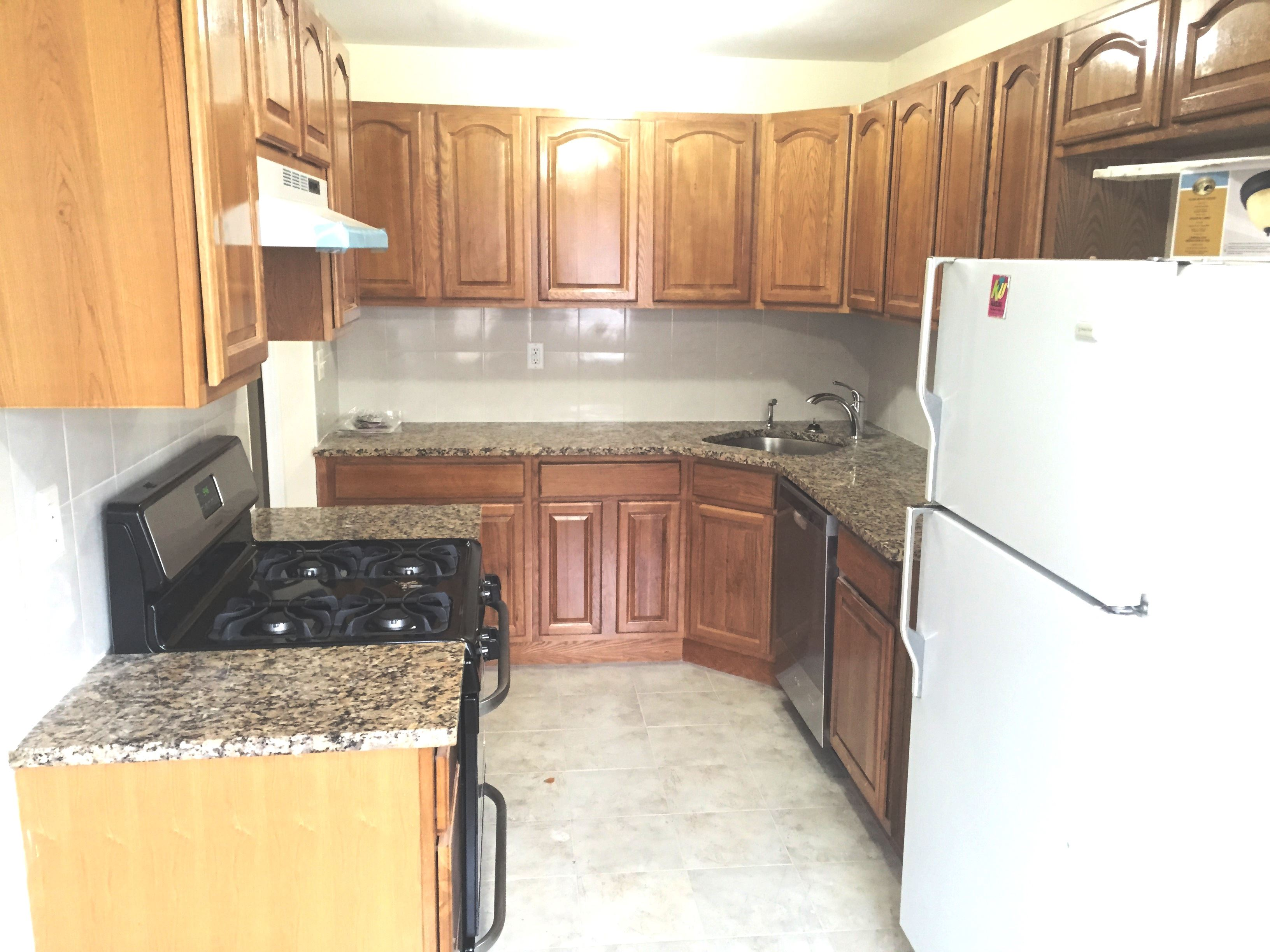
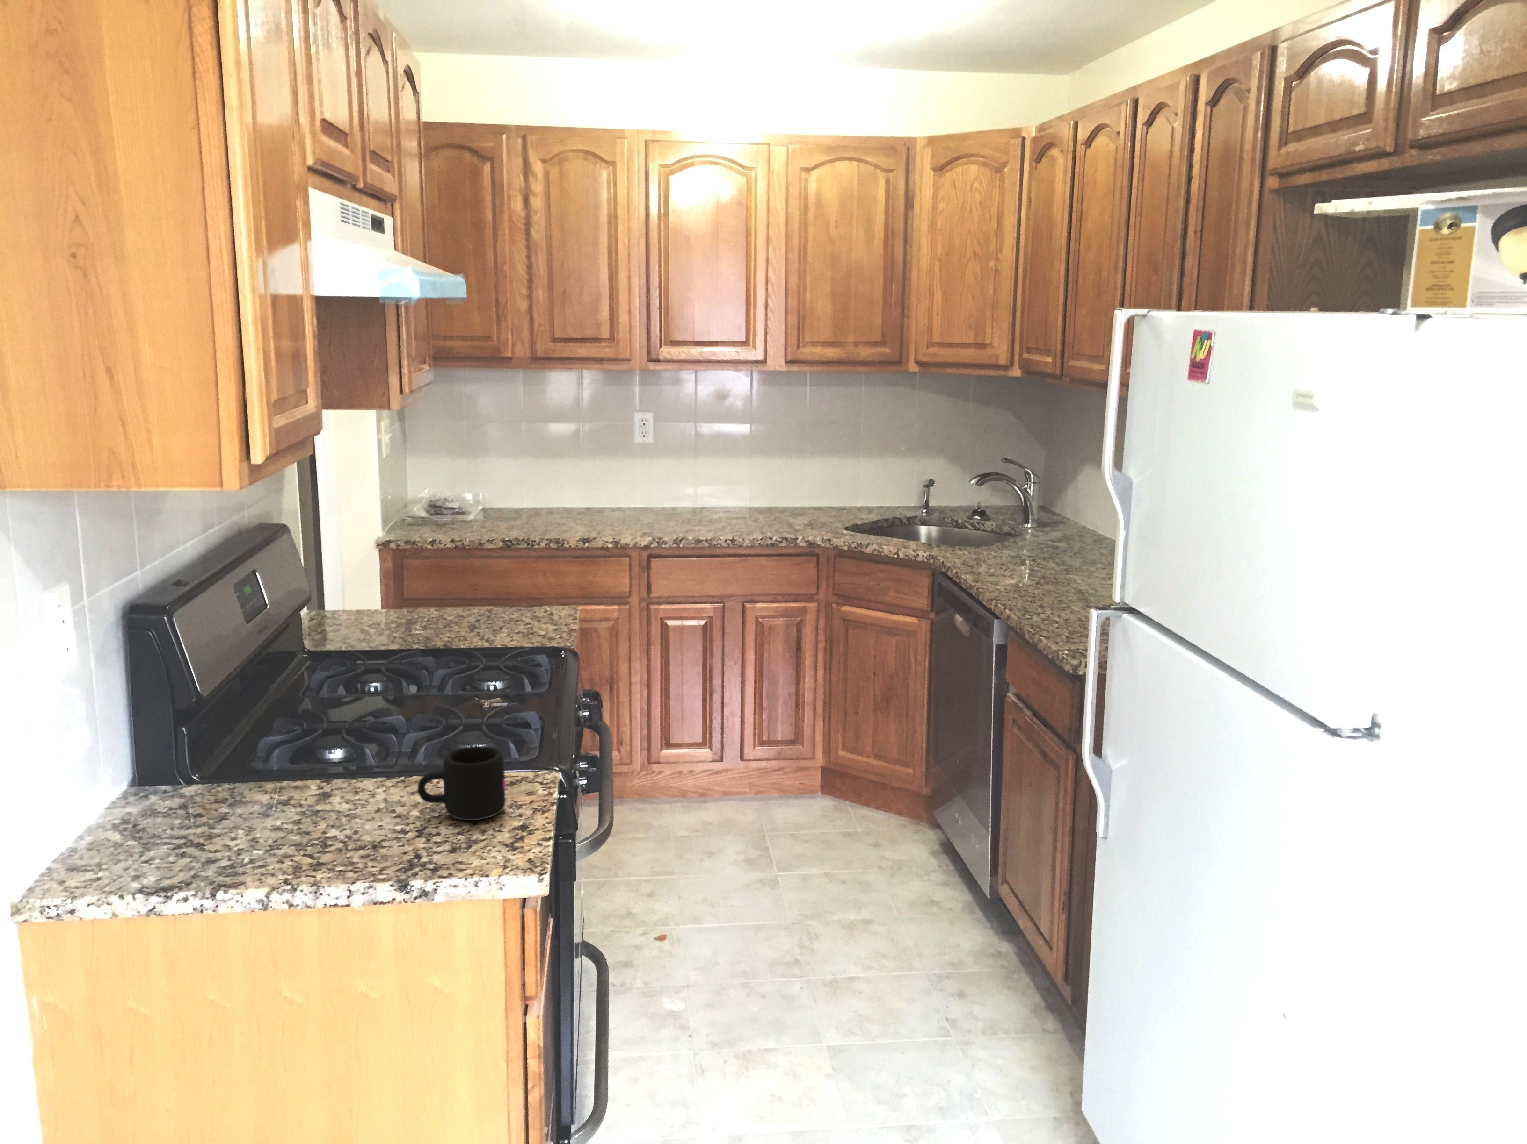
+ mug [417,745,506,821]
